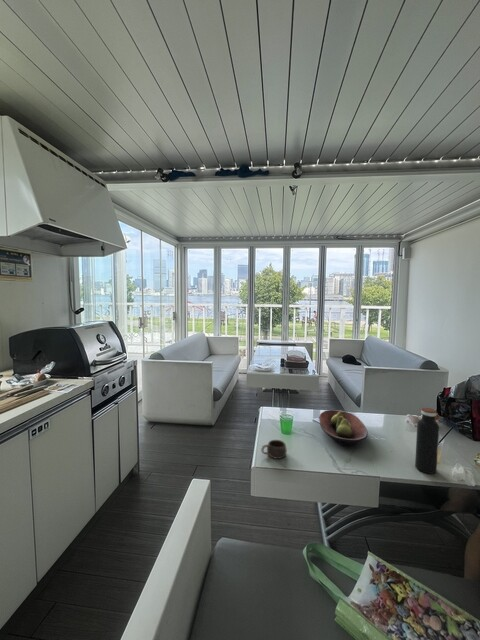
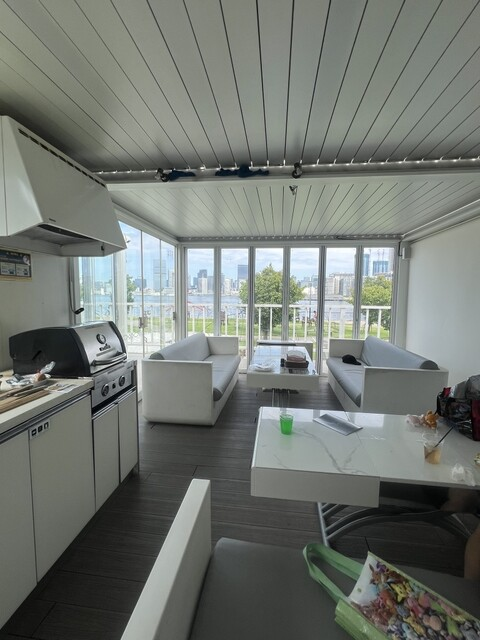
- cup [260,439,288,460]
- fruit bowl [318,409,369,447]
- water bottle [414,407,440,475]
